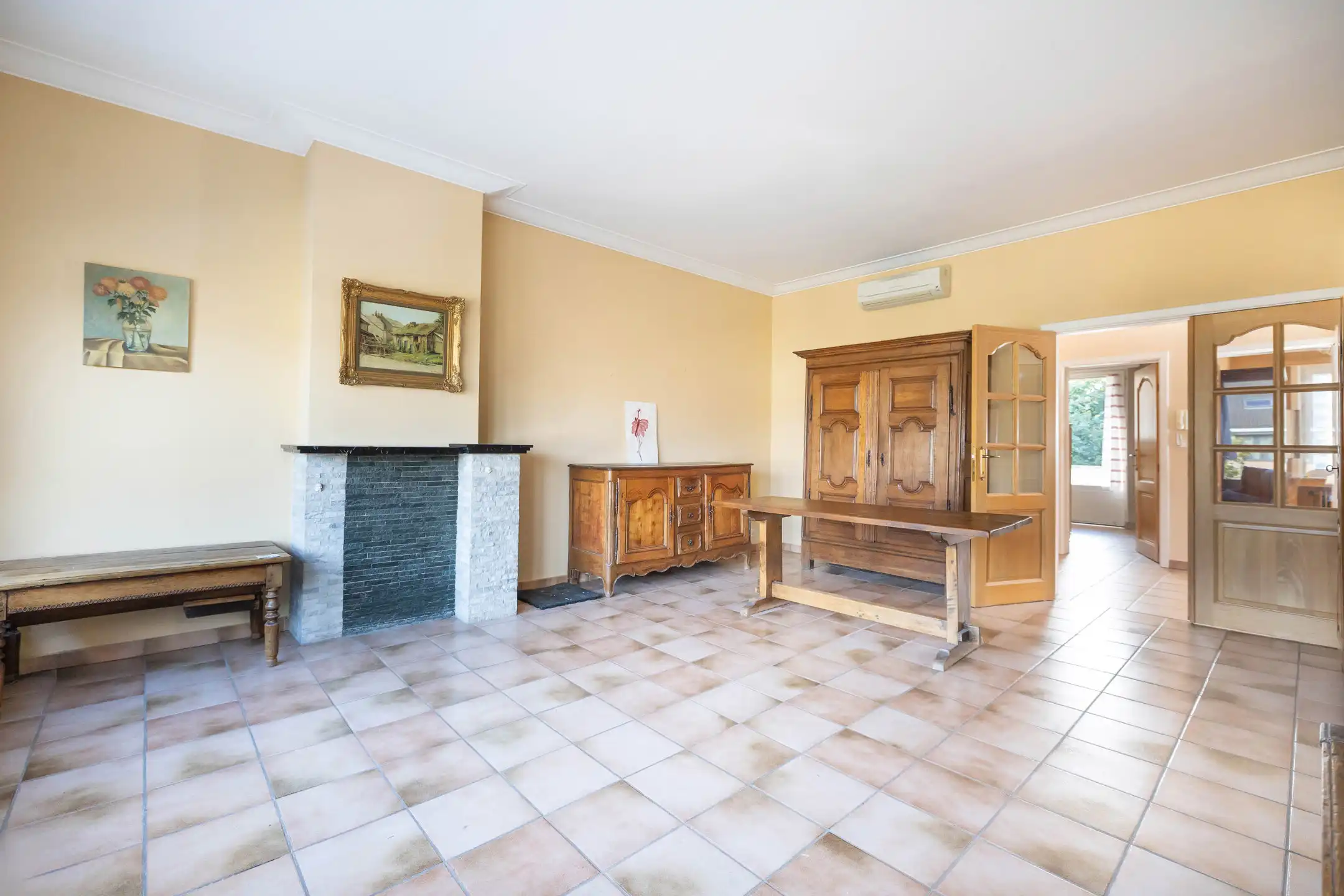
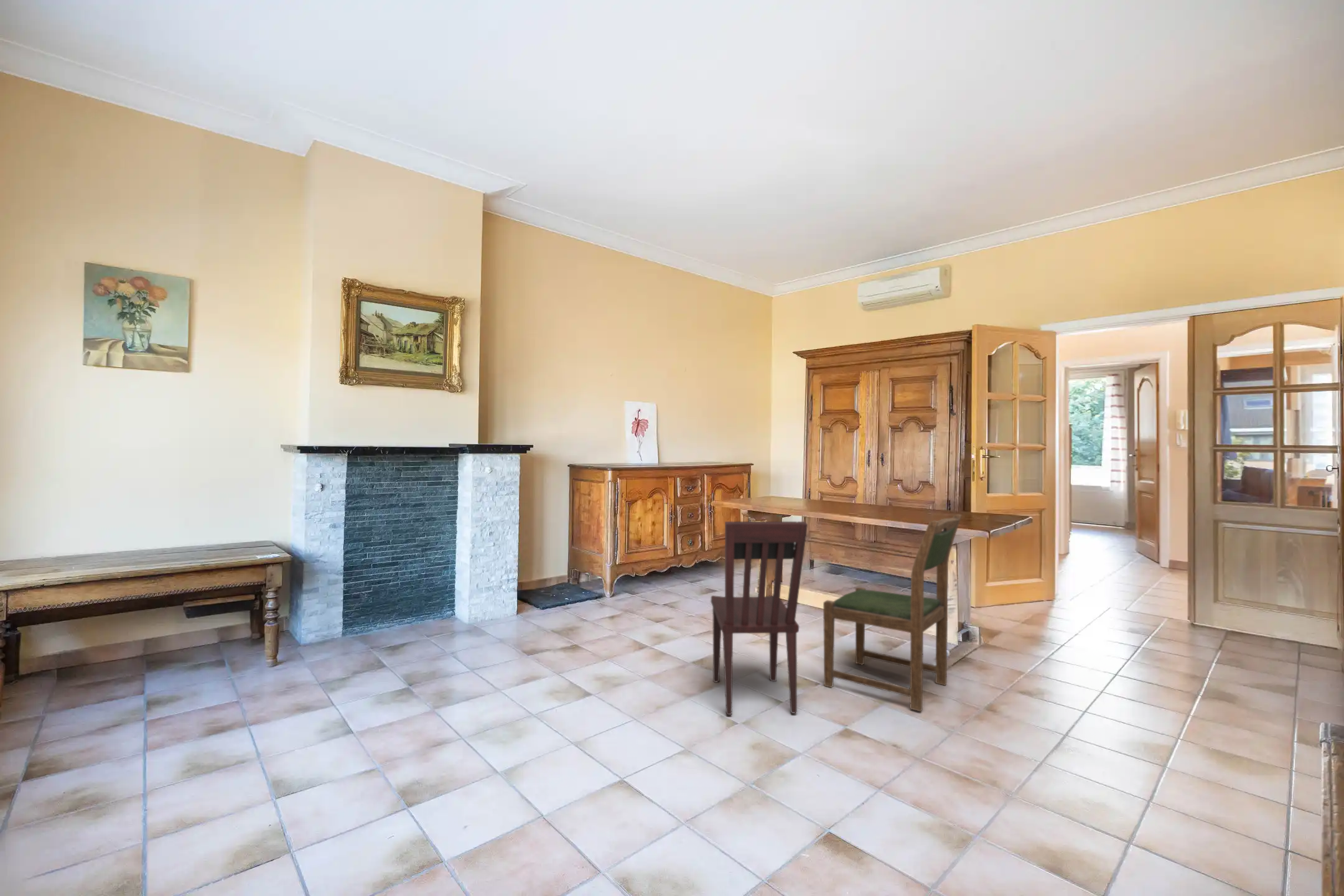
+ dining chair [710,521,808,716]
+ dining chair [823,514,962,712]
